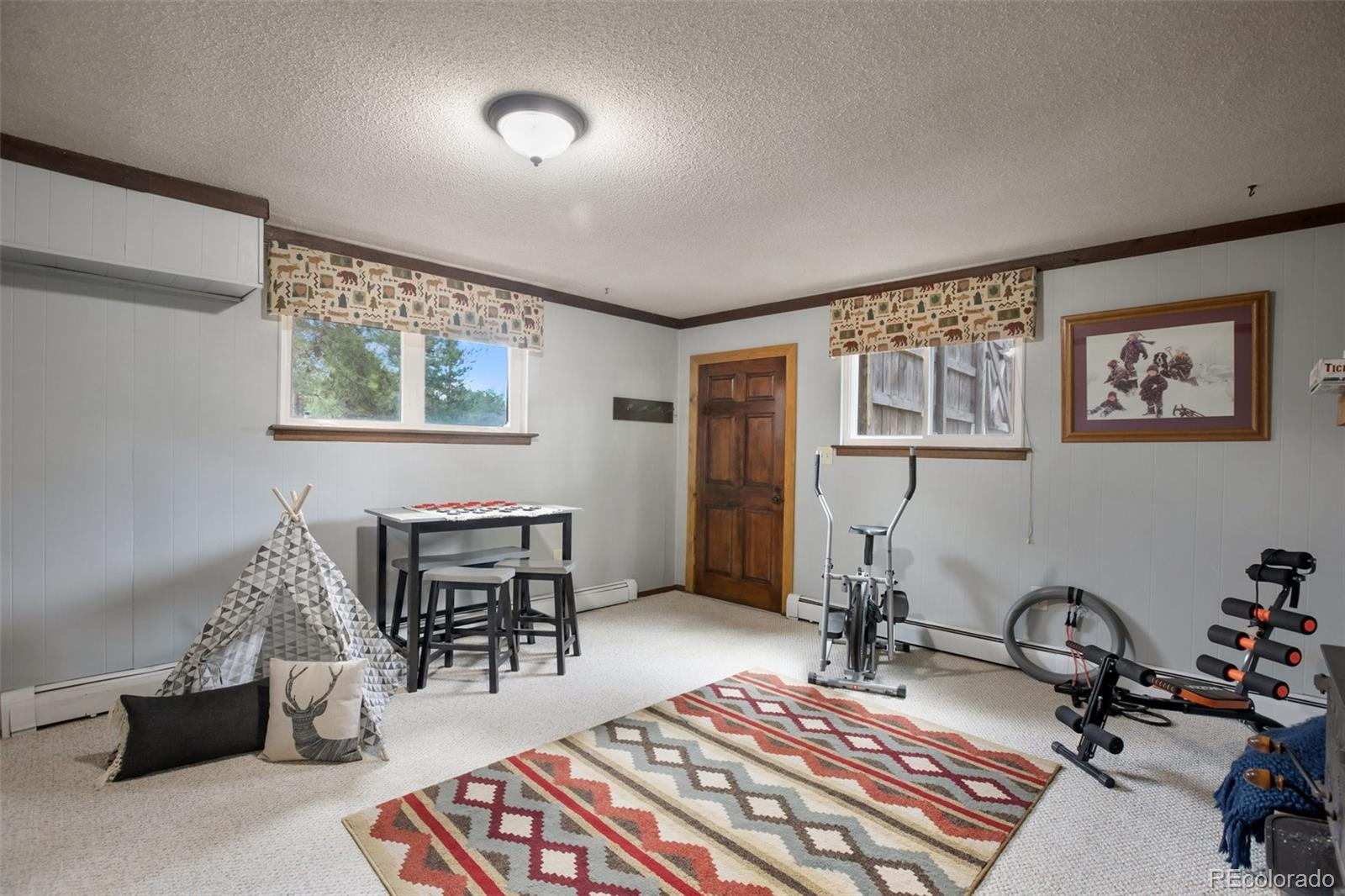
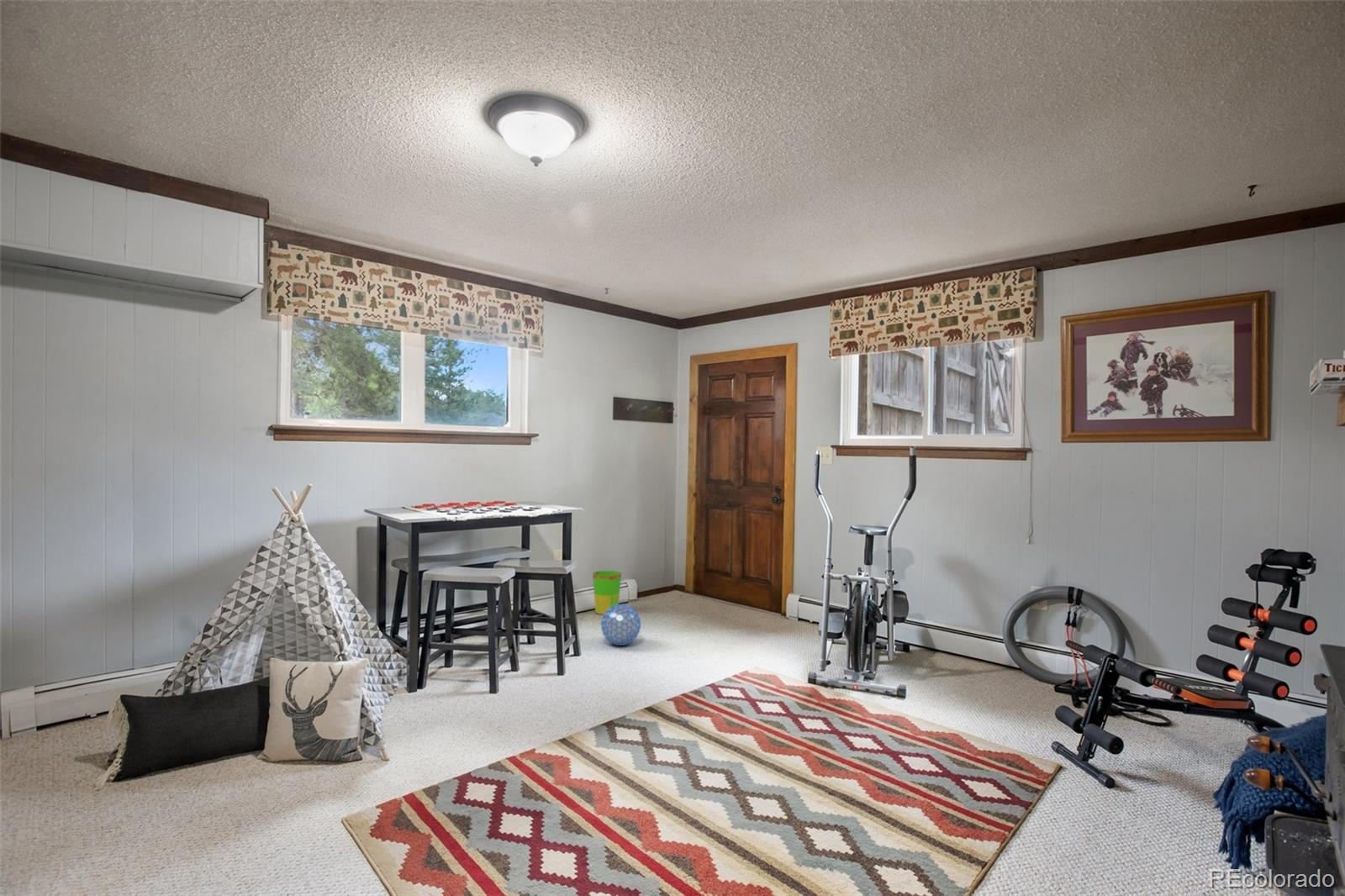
+ ball [600,603,641,646]
+ waste bin [592,570,622,616]
